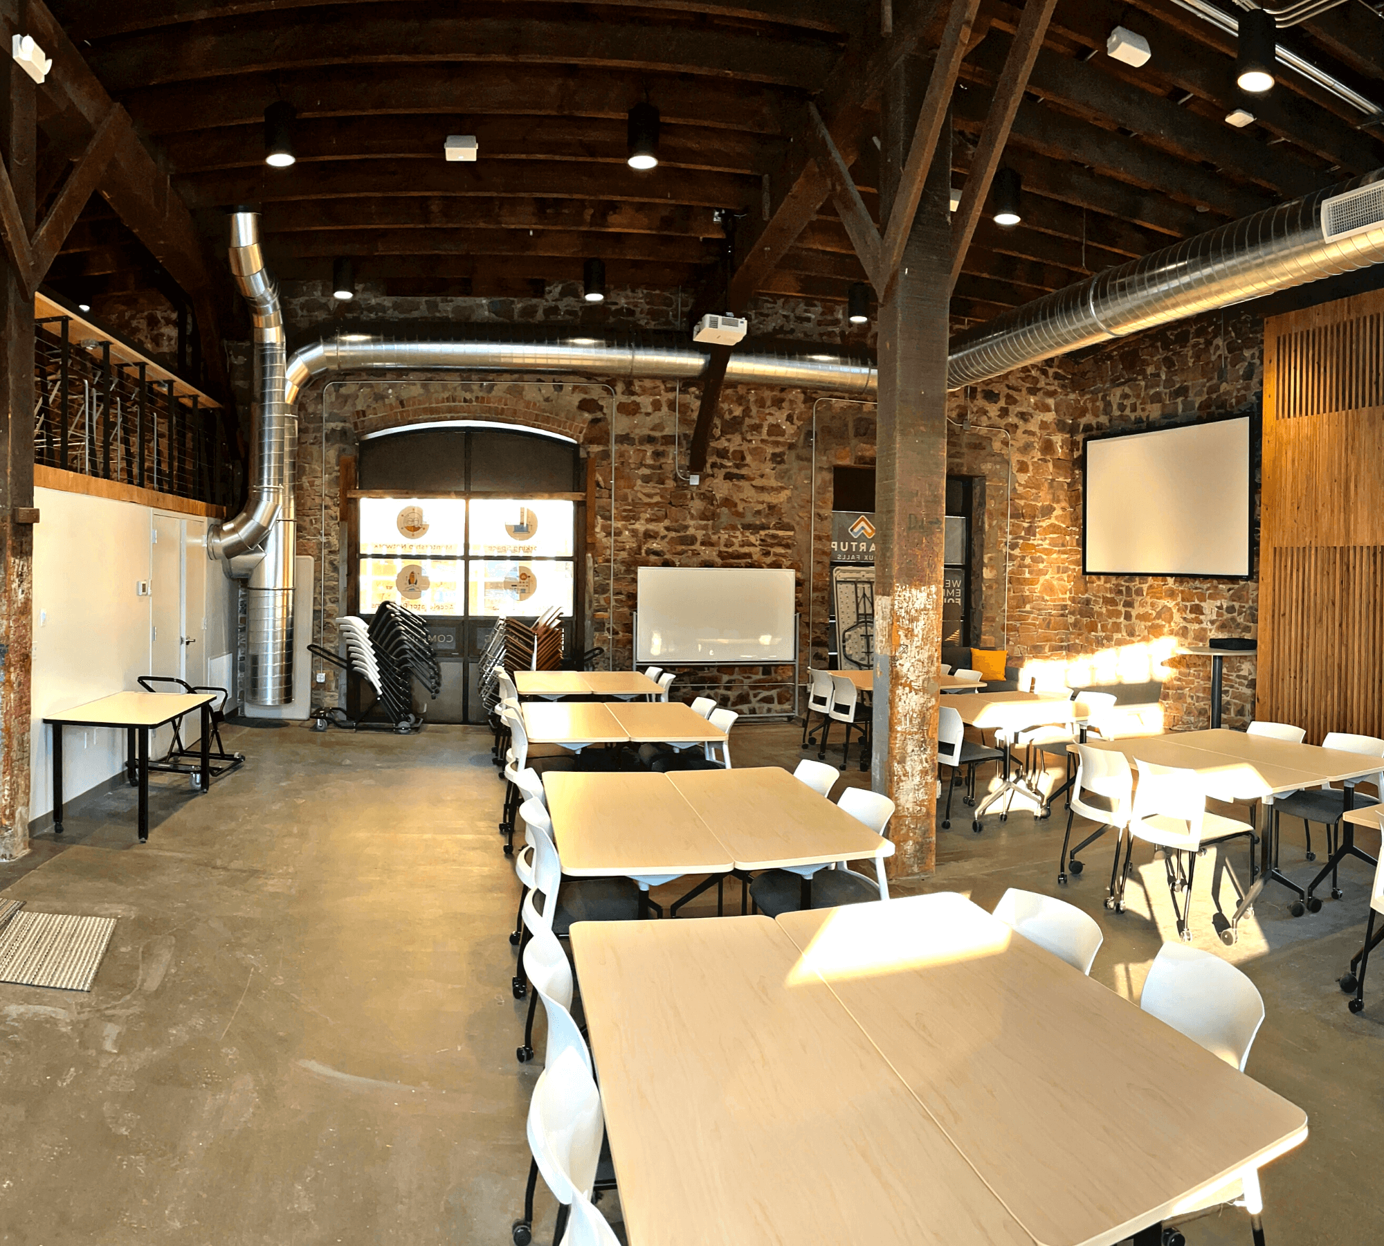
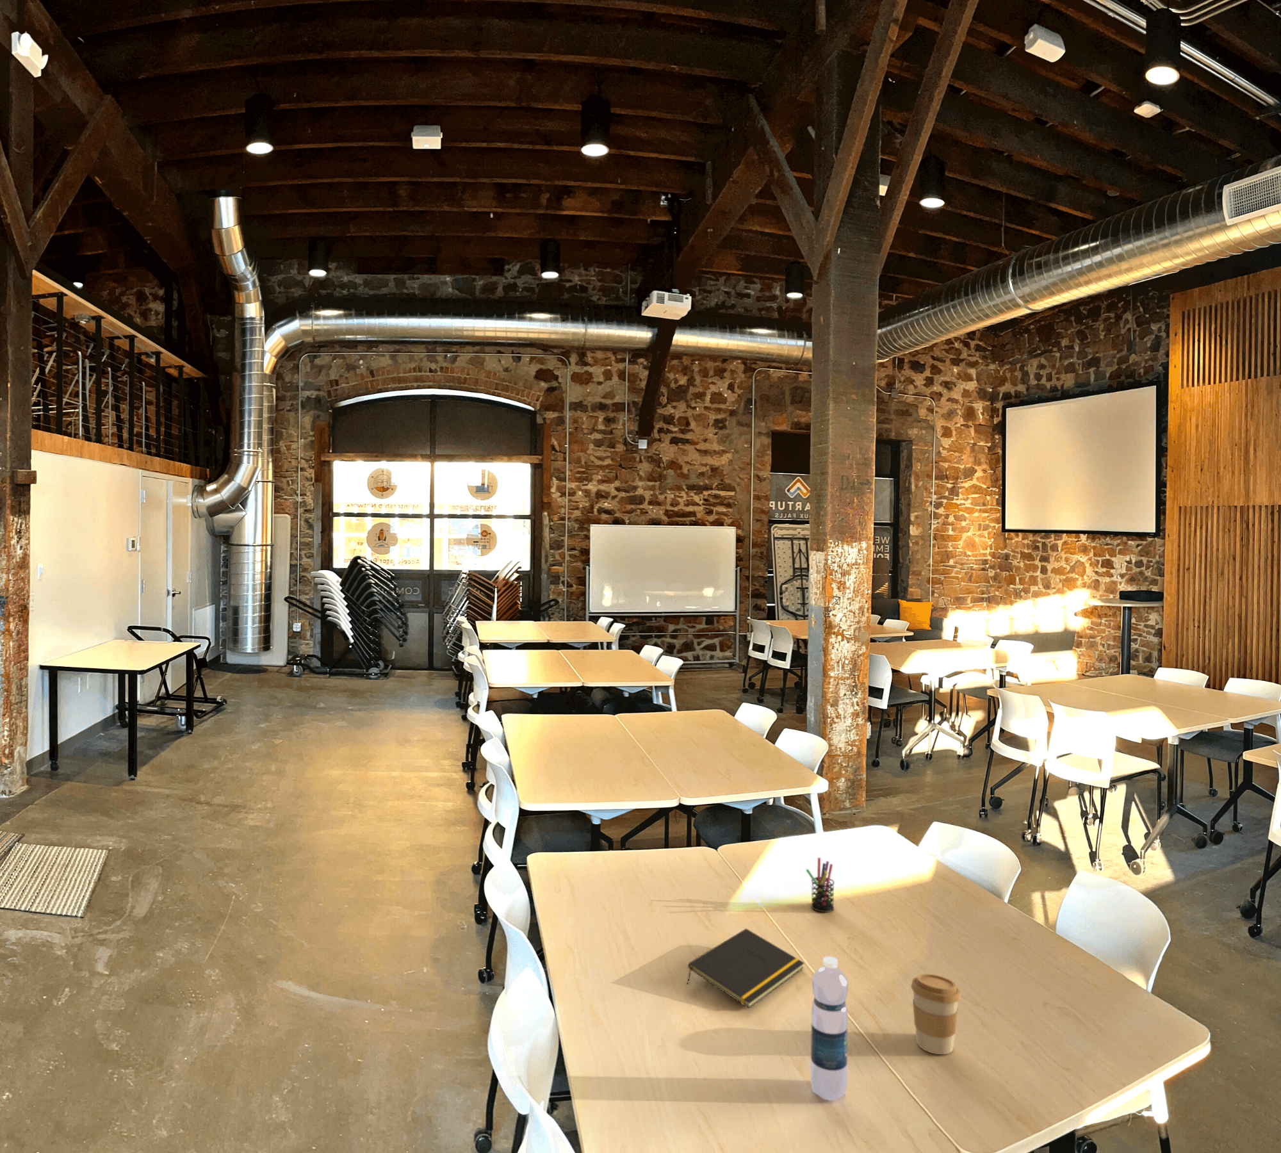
+ water bottle [809,956,849,1101]
+ coffee cup [910,973,962,1055]
+ pen holder [805,857,835,913]
+ notepad [686,928,805,1009]
